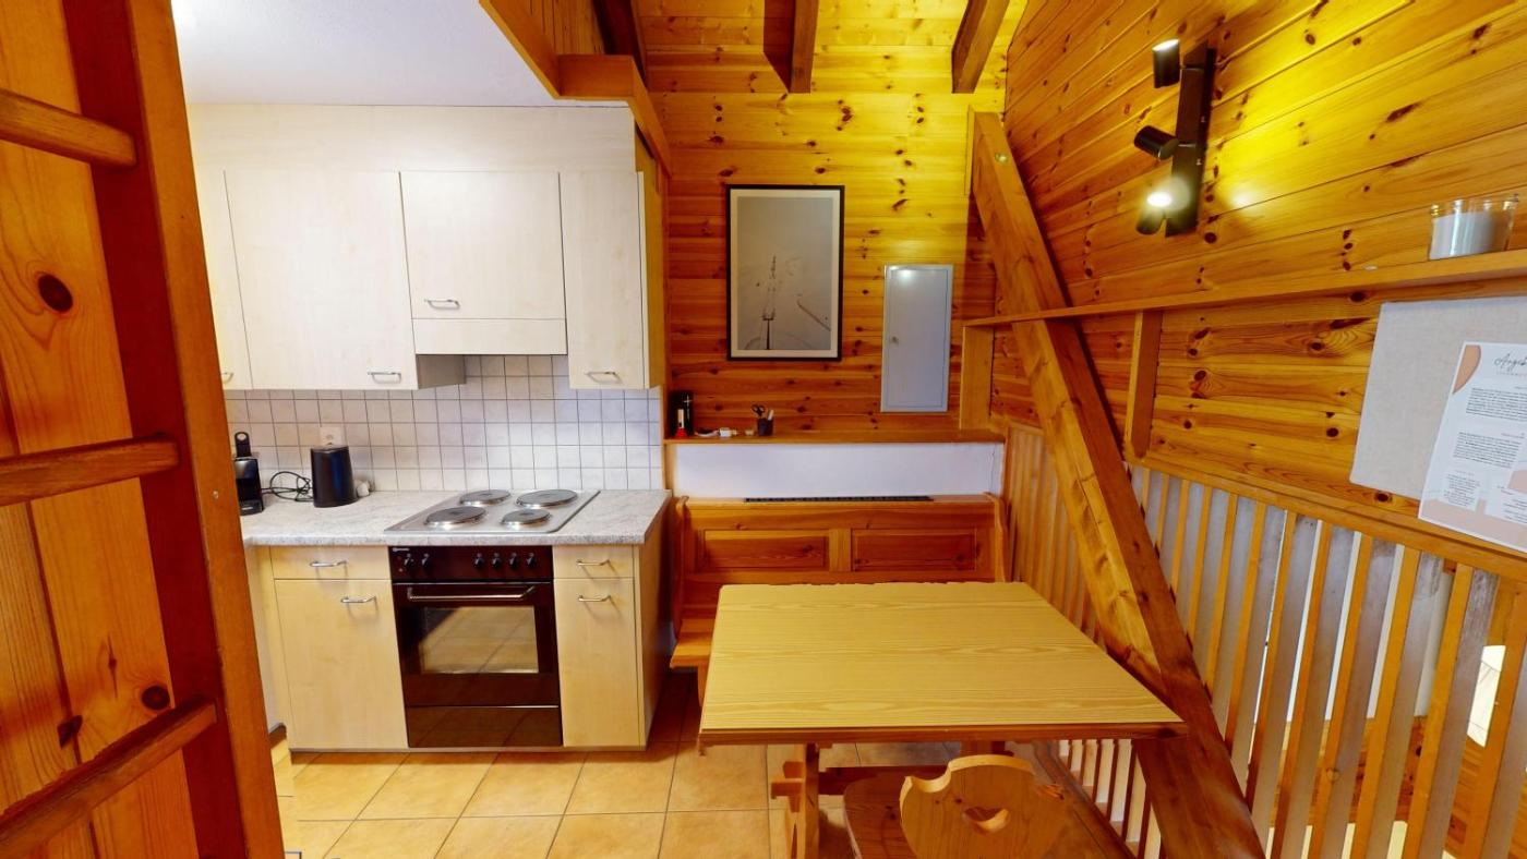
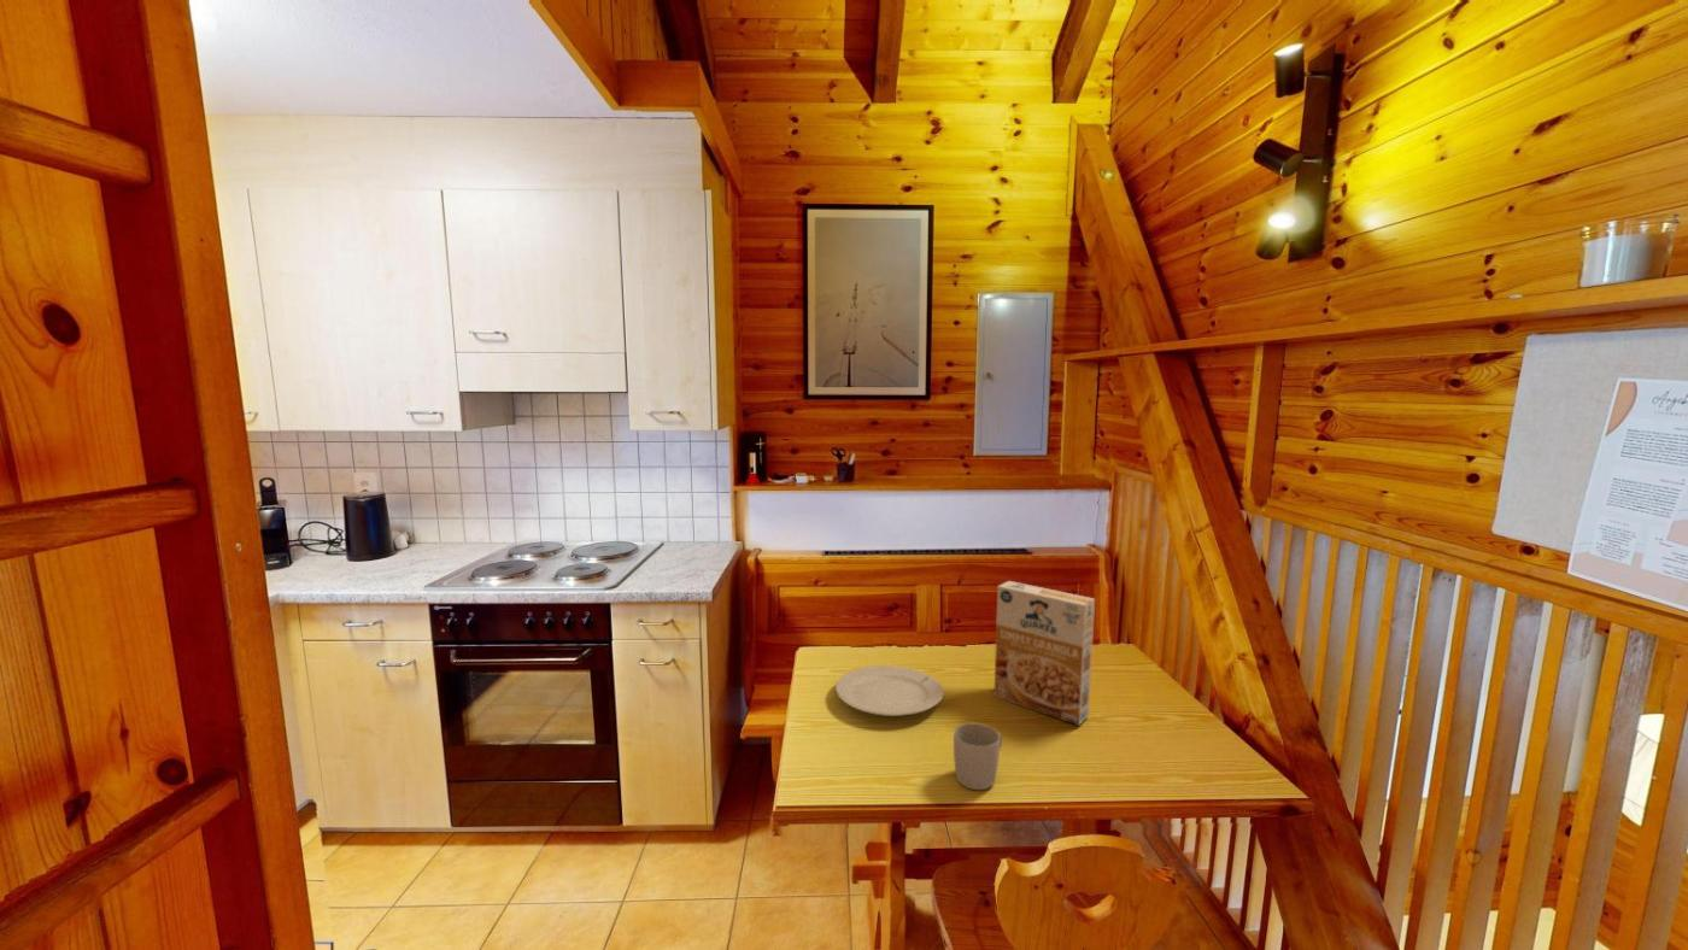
+ chinaware [834,664,945,717]
+ cereal box [992,580,1096,727]
+ mug [953,722,1003,791]
